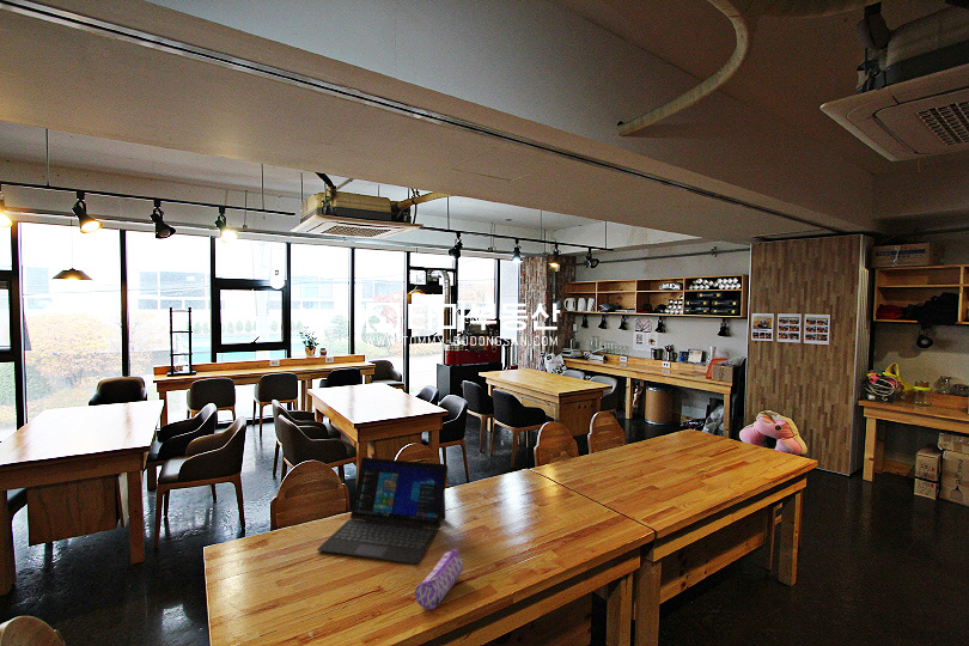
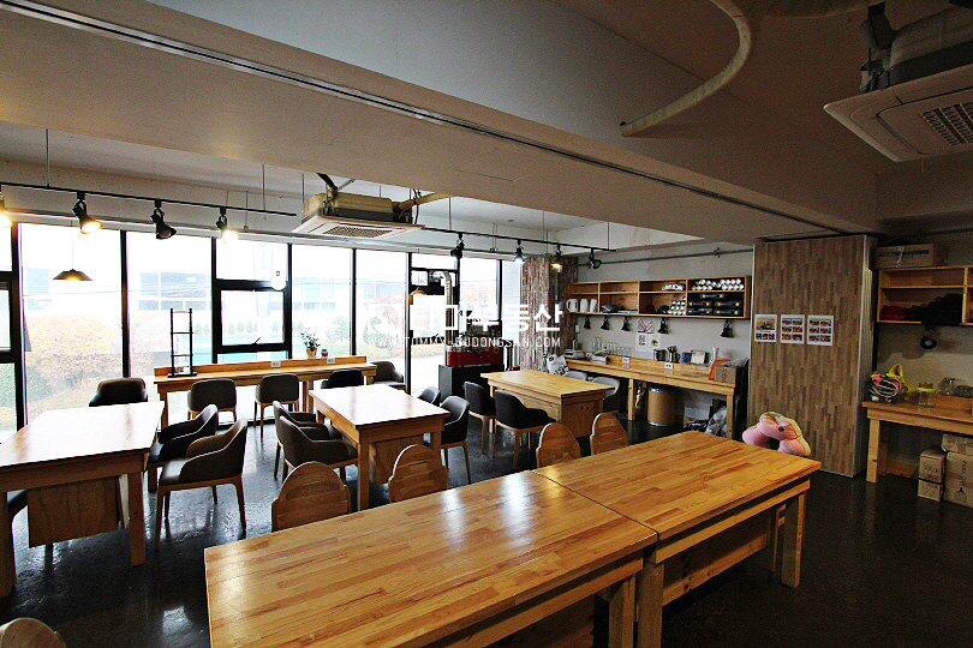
- laptop [316,456,449,565]
- pencil case [414,548,464,610]
